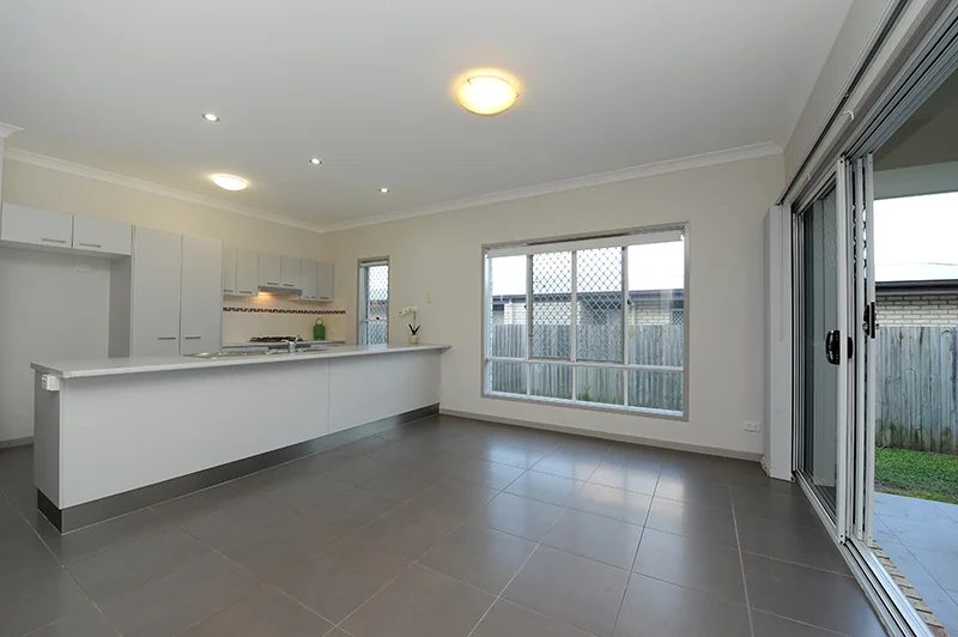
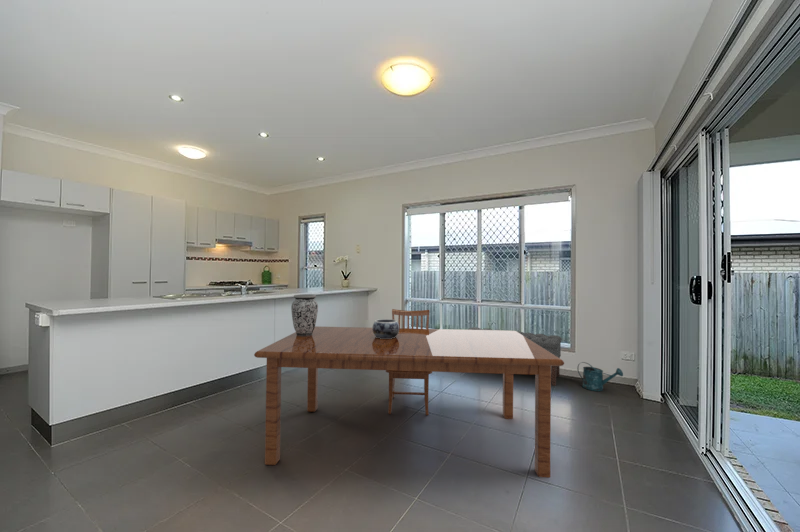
+ watering can [576,361,624,392]
+ decorative bowl [372,318,399,339]
+ vase [290,293,319,336]
+ dining table [253,308,565,478]
+ bench [466,326,563,387]
